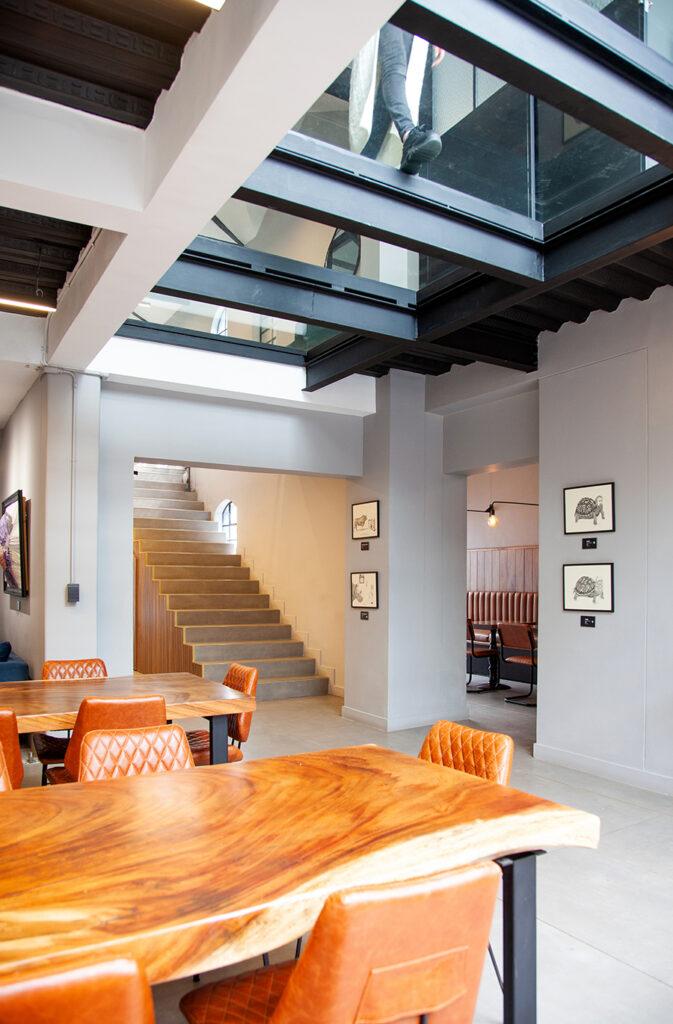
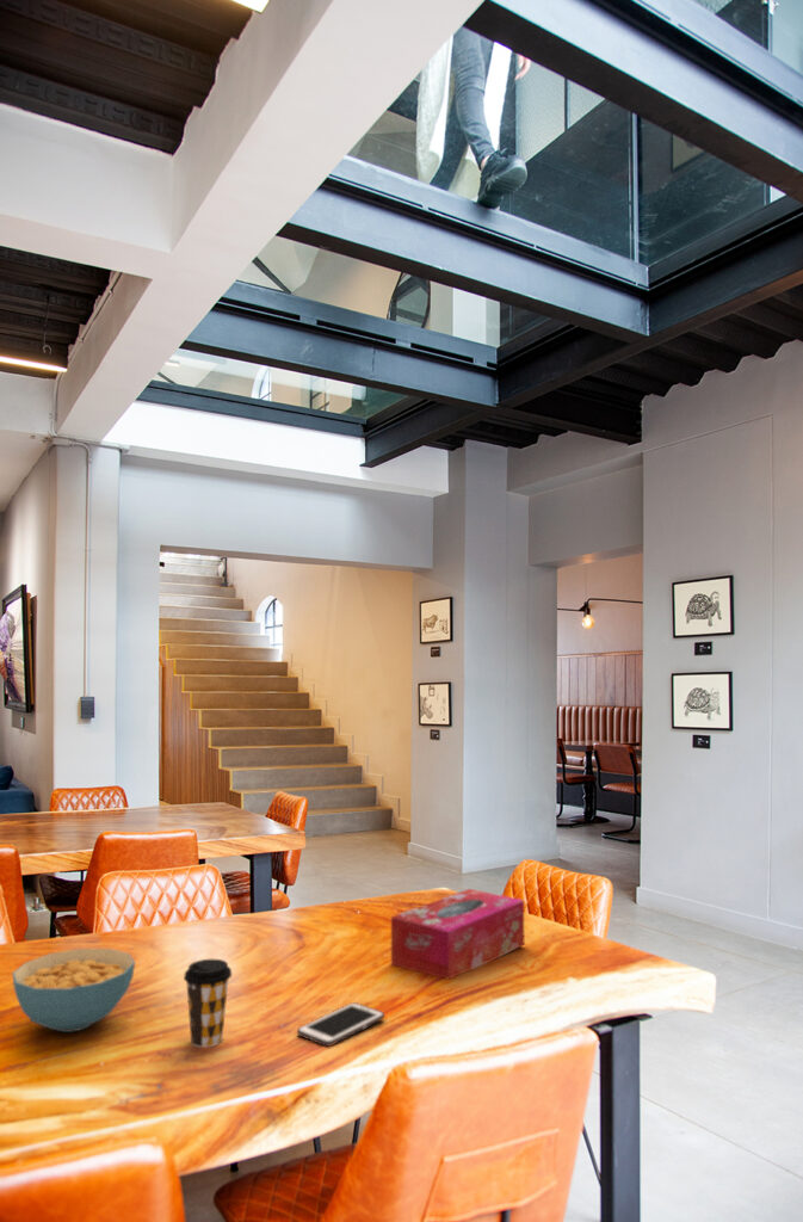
+ tissue box [390,888,525,980]
+ cell phone [296,1001,385,1048]
+ coffee cup [183,958,233,1048]
+ cereal bowl [11,948,136,1033]
